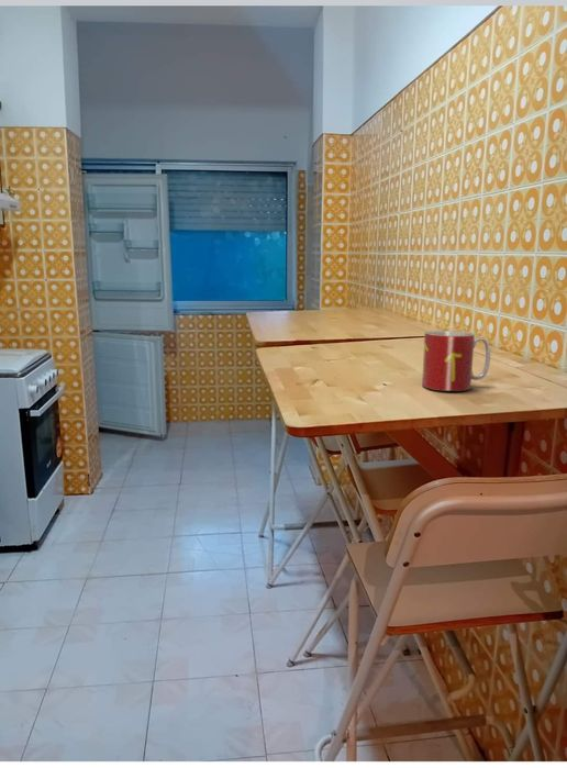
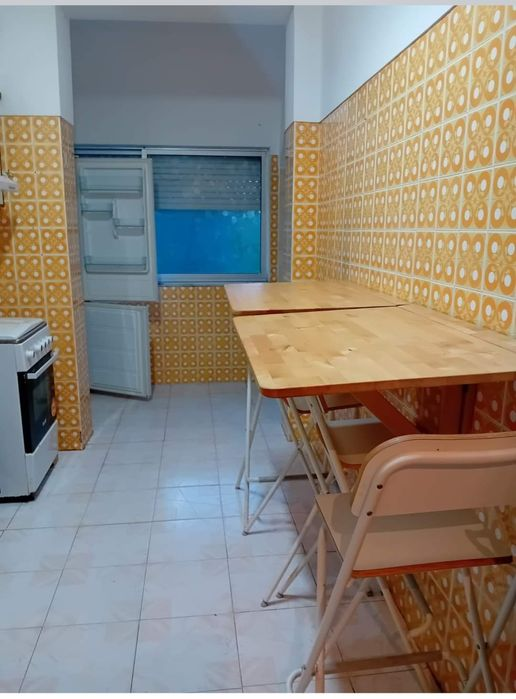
- mug [421,330,491,392]
